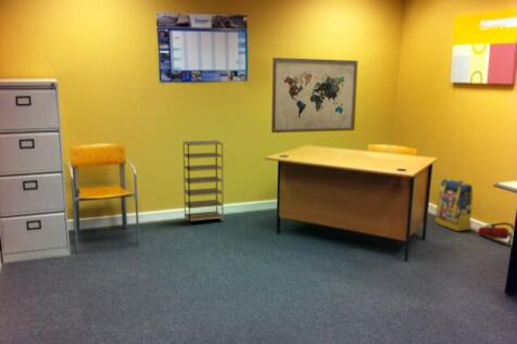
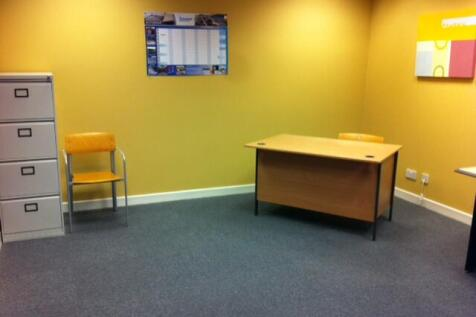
- backpack [434,178,475,232]
- shelving unit [182,139,225,226]
- fire extinguisher [477,221,515,246]
- wall art [270,56,358,133]
